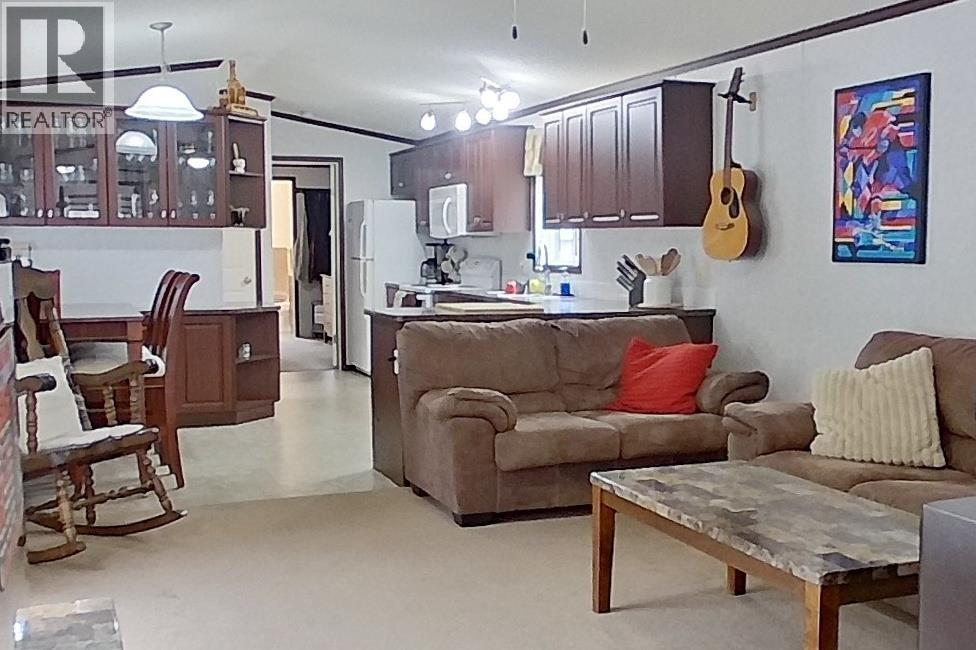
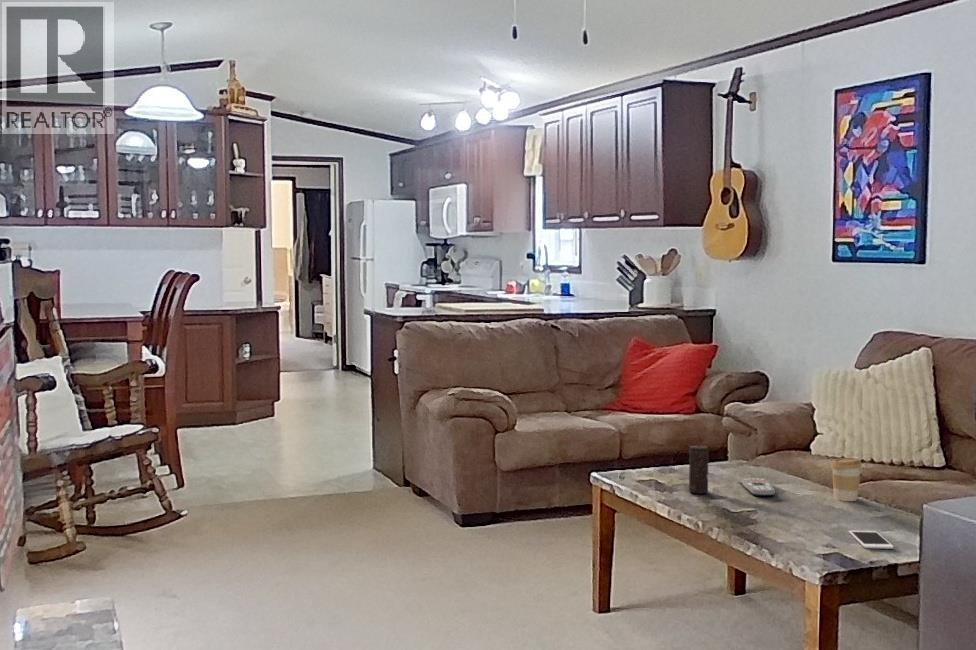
+ cell phone [848,530,895,550]
+ coffee cup [830,457,863,502]
+ candle [688,445,710,495]
+ remote control [739,477,776,497]
